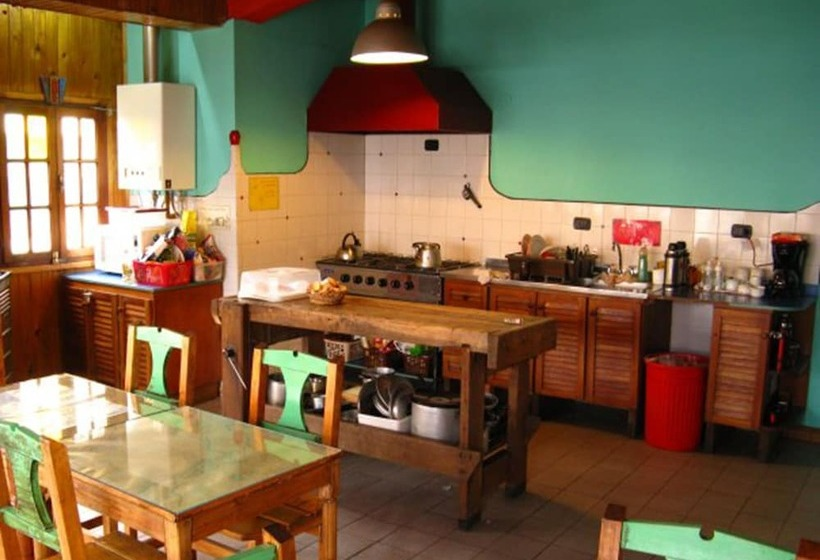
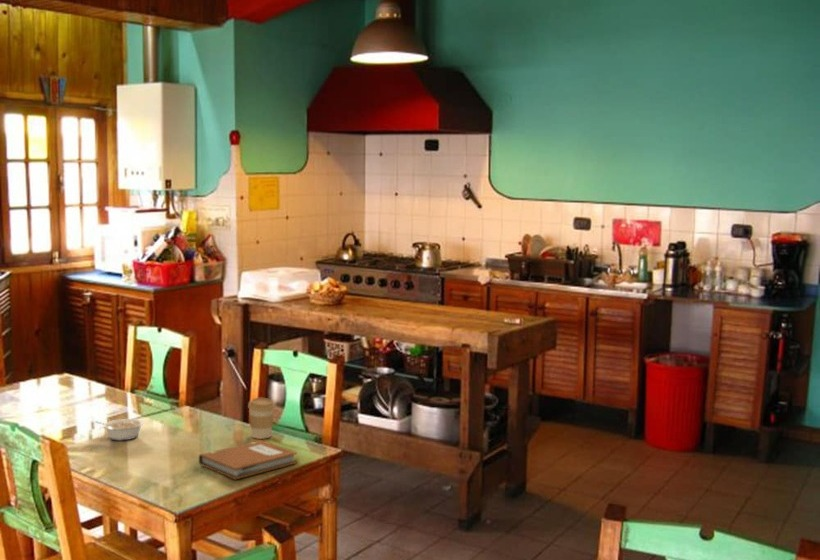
+ legume [94,418,145,441]
+ notebook [198,439,298,480]
+ coffee cup [247,397,276,440]
